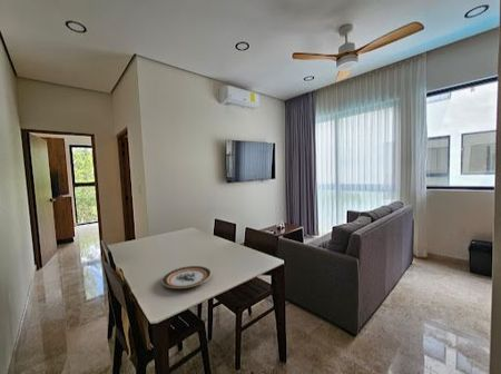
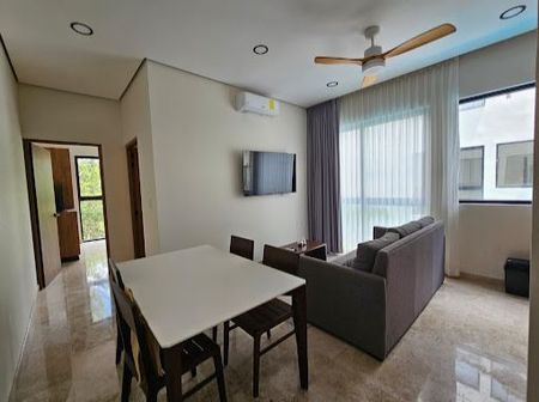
- plate [160,265,213,289]
